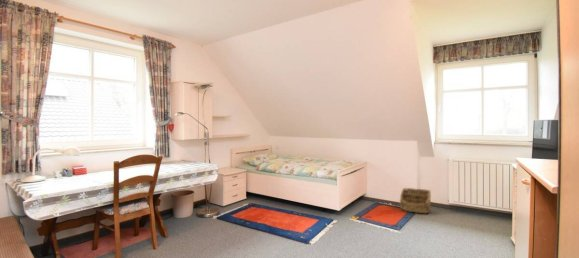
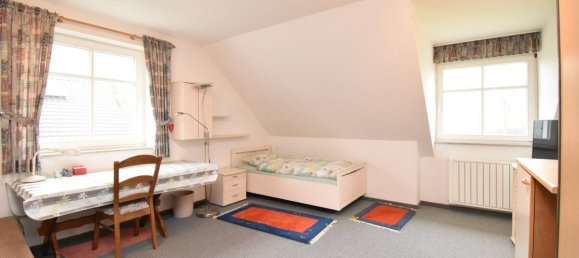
- basket [399,187,432,214]
